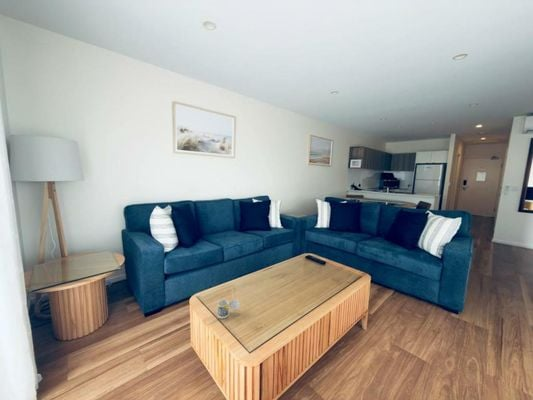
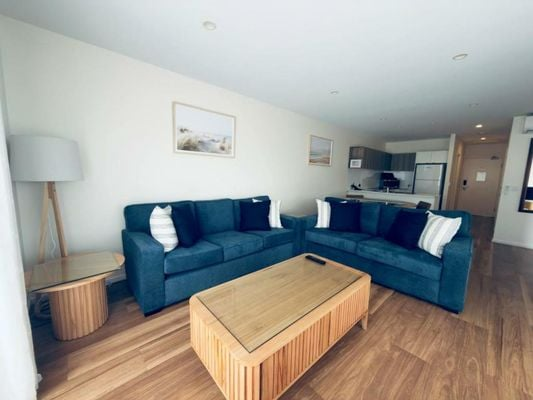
- cup [217,298,241,320]
